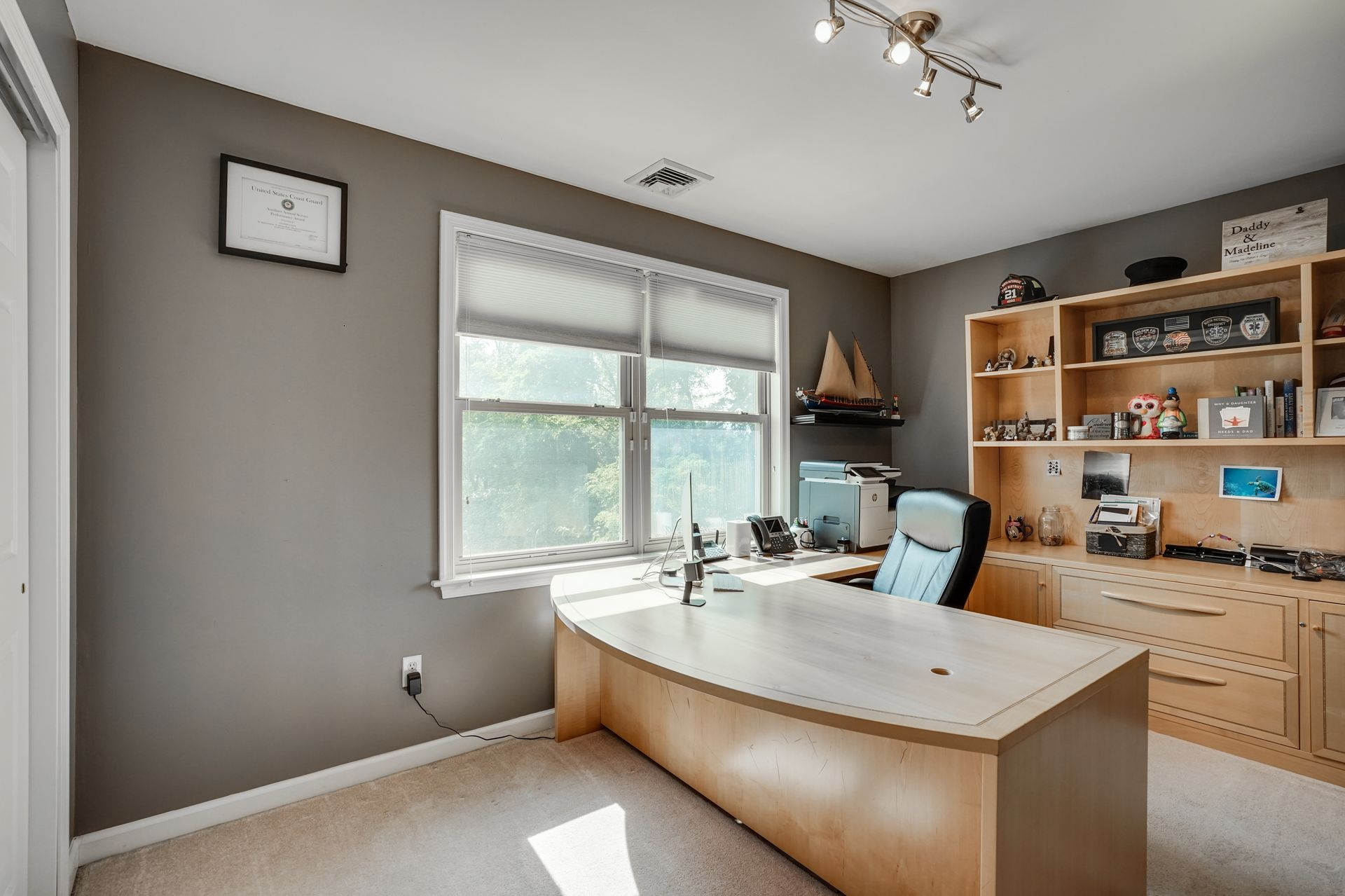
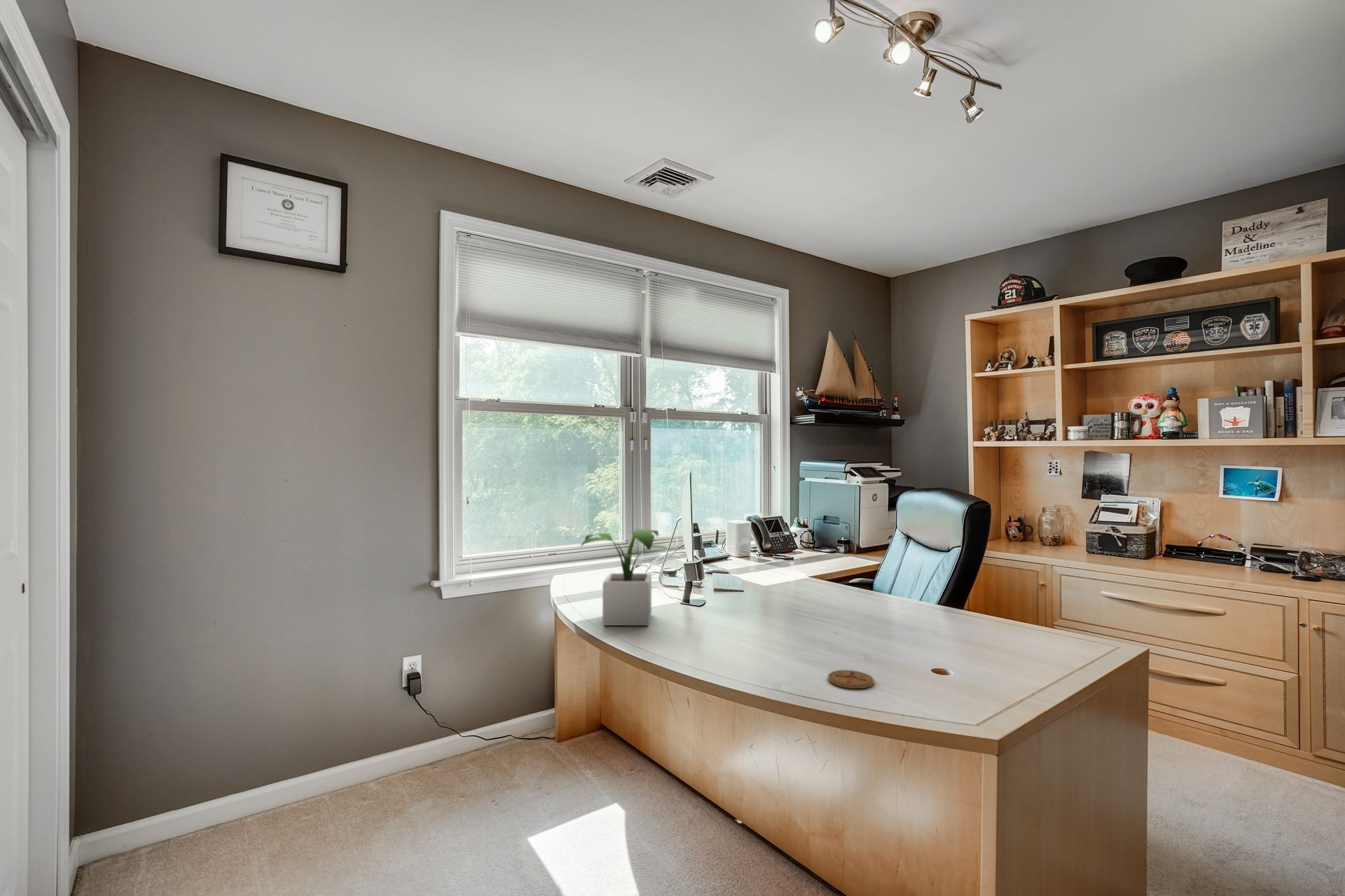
+ coaster [827,669,875,689]
+ potted plant [579,528,672,626]
